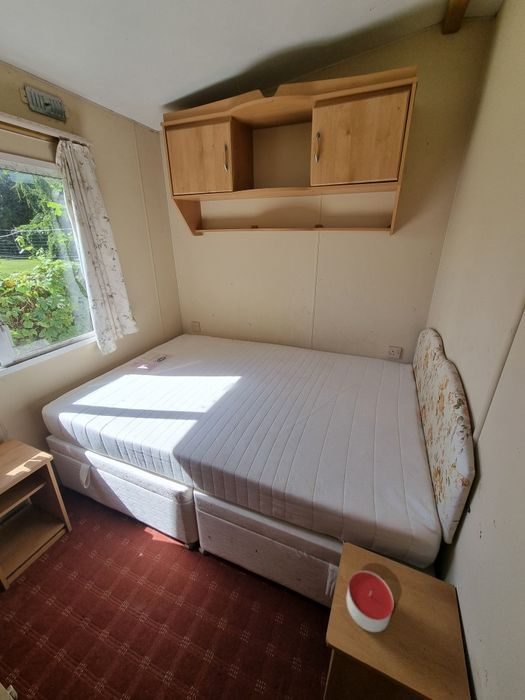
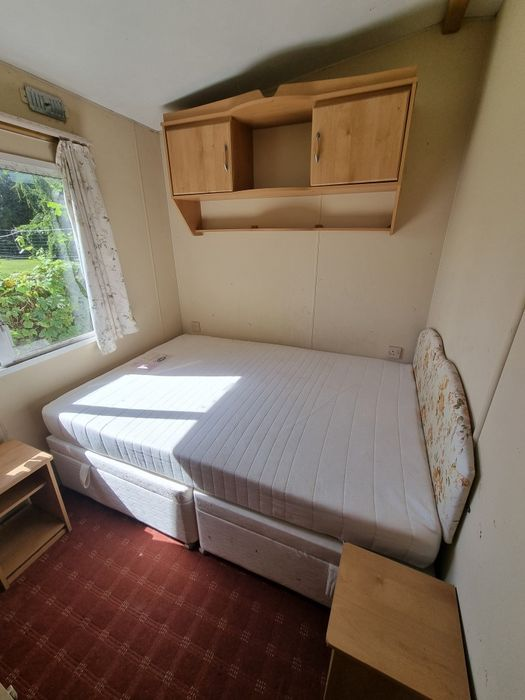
- candle [346,570,394,633]
